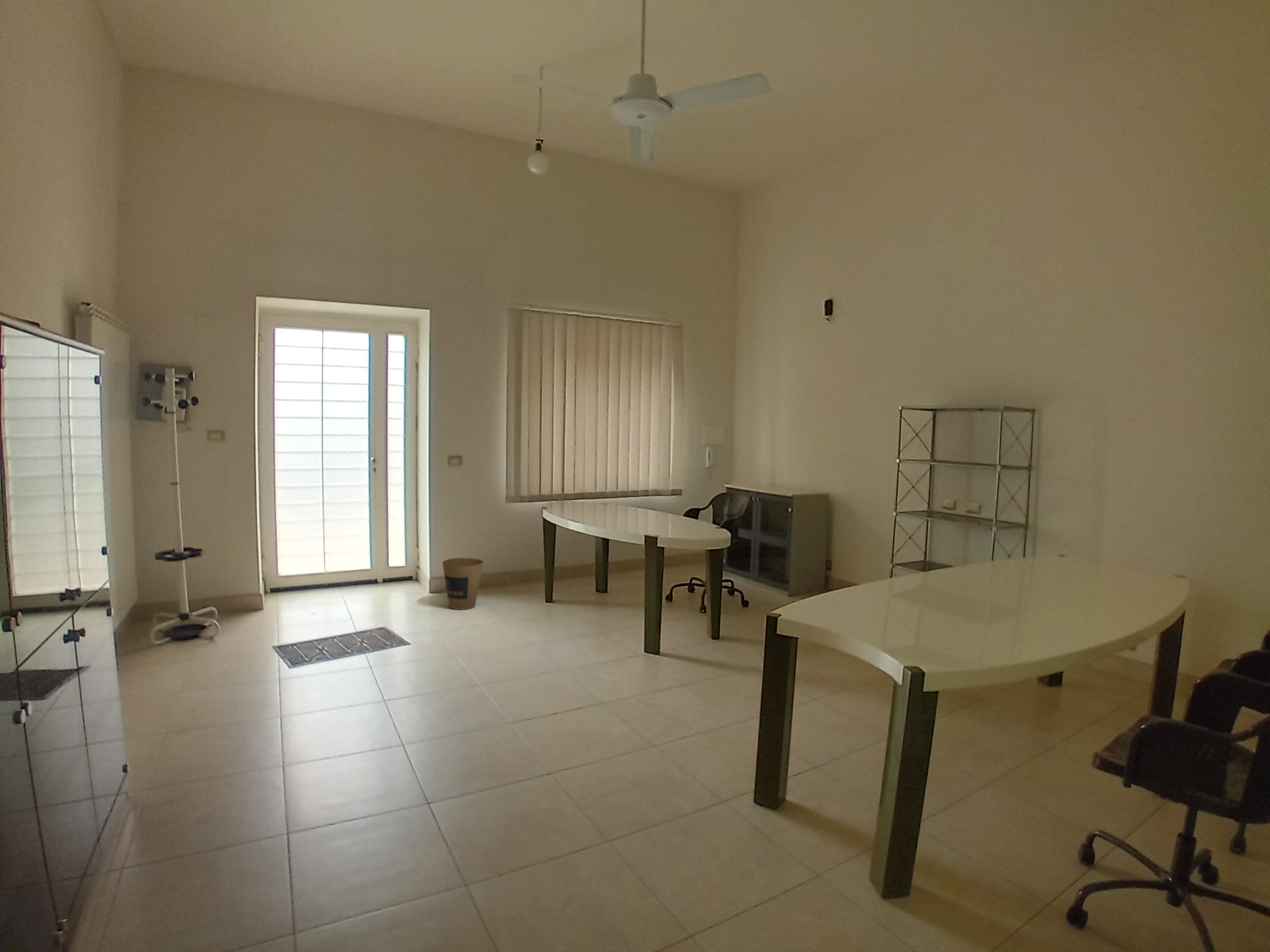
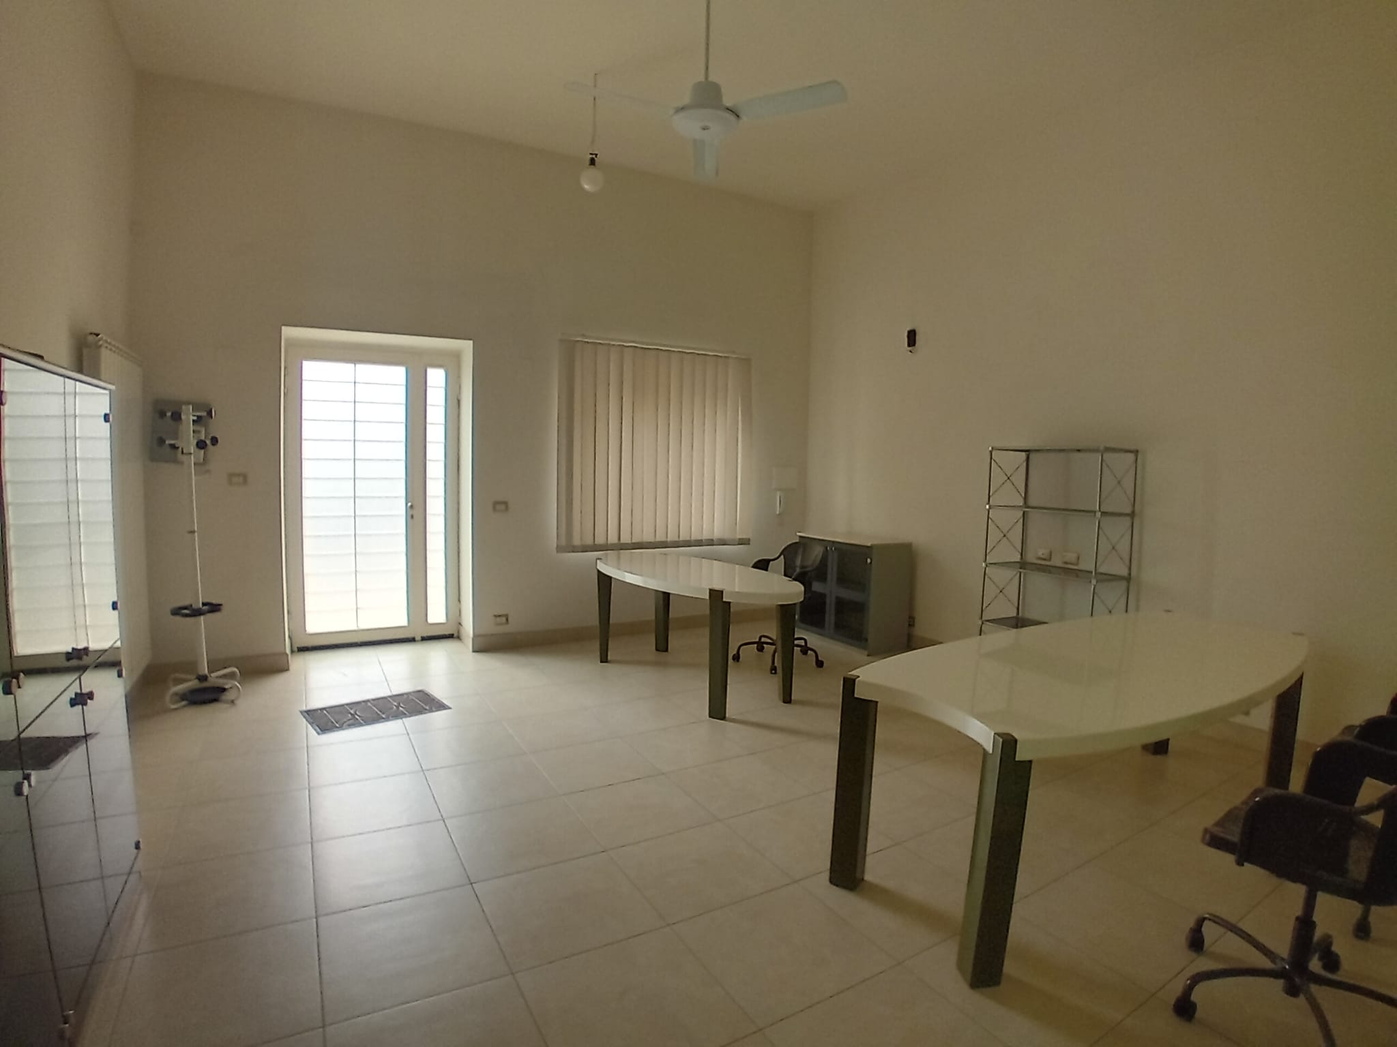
- trash can [442,557,484,610]
